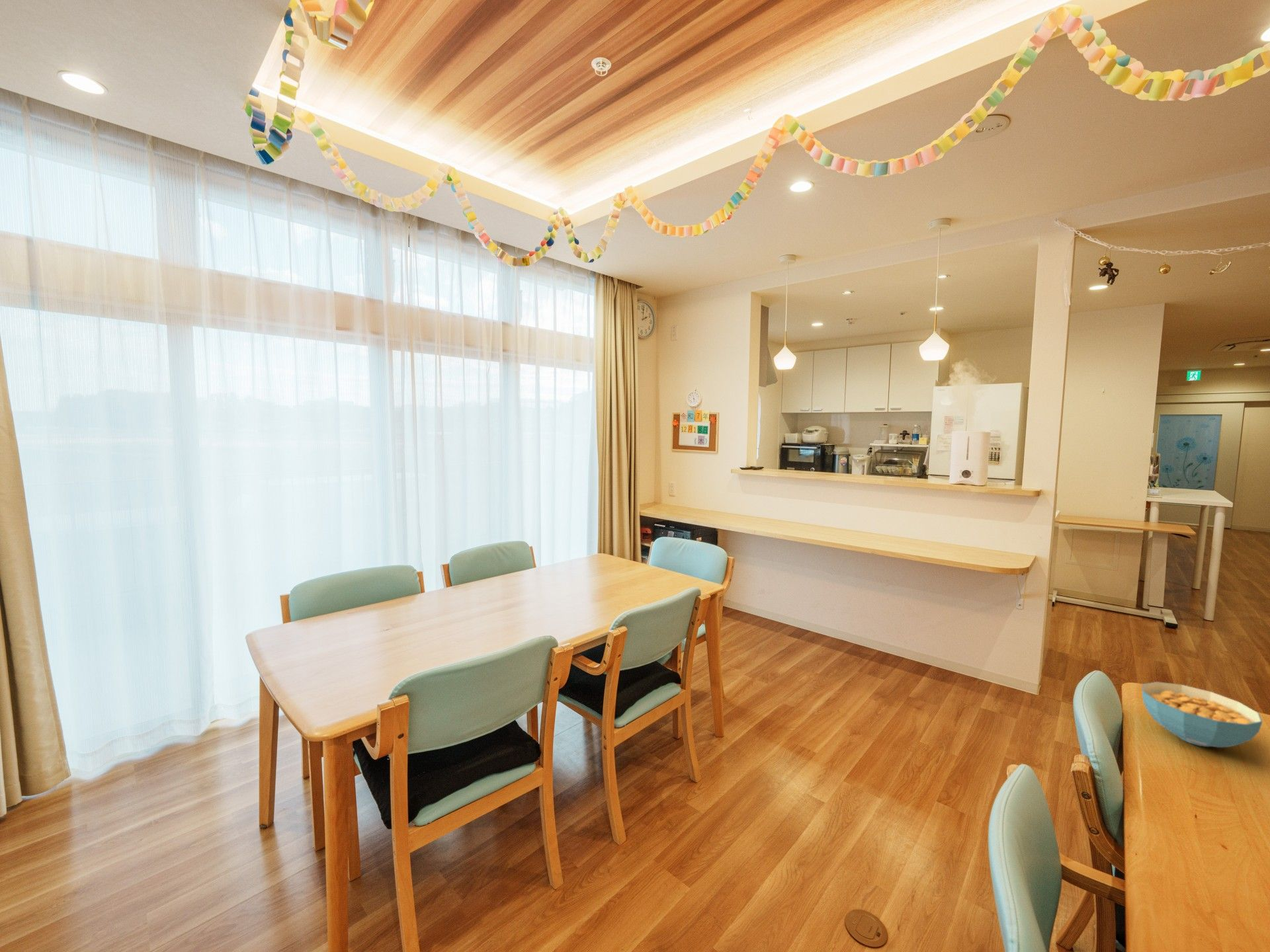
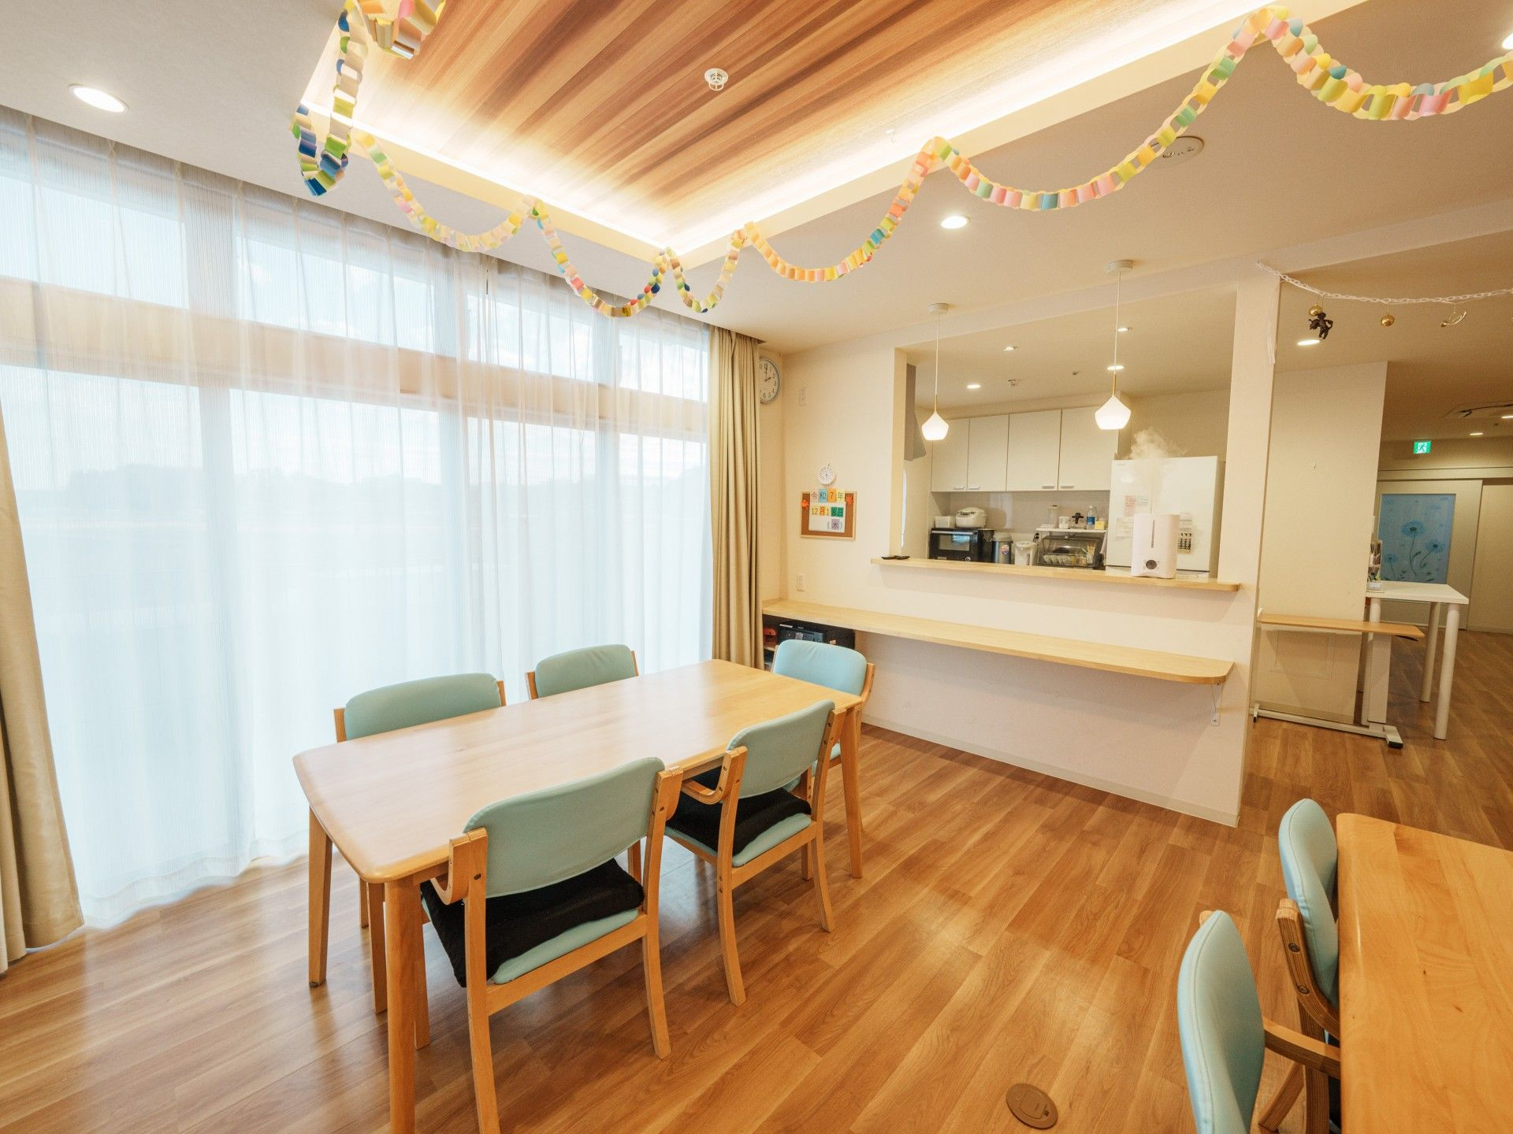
- cereal bowl [1141,681,1263,748]
